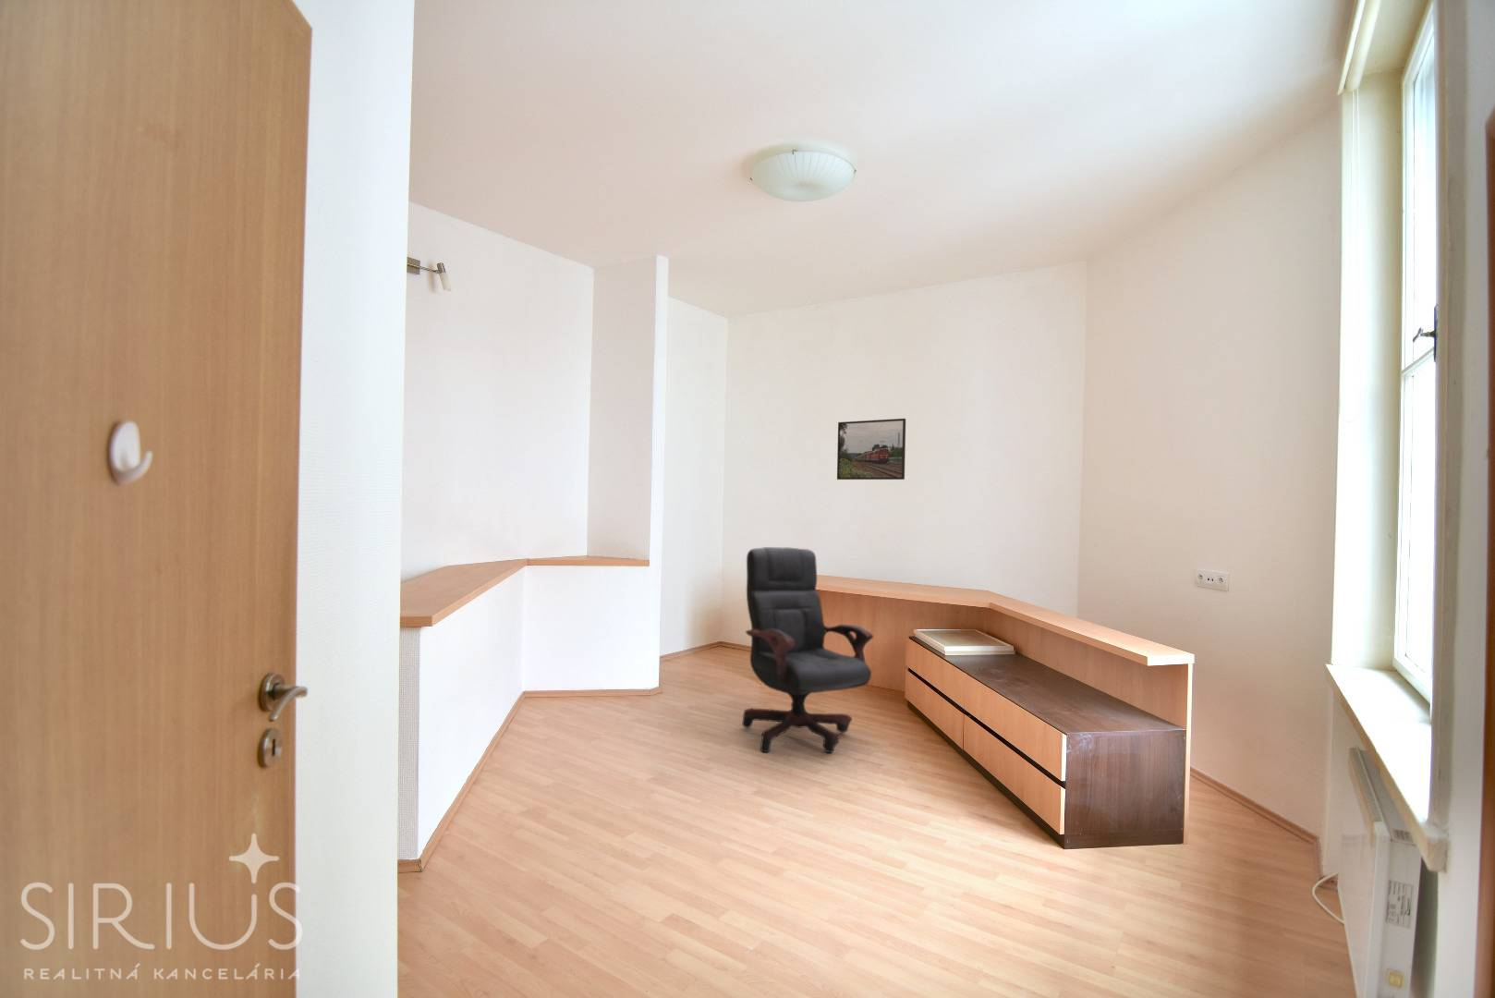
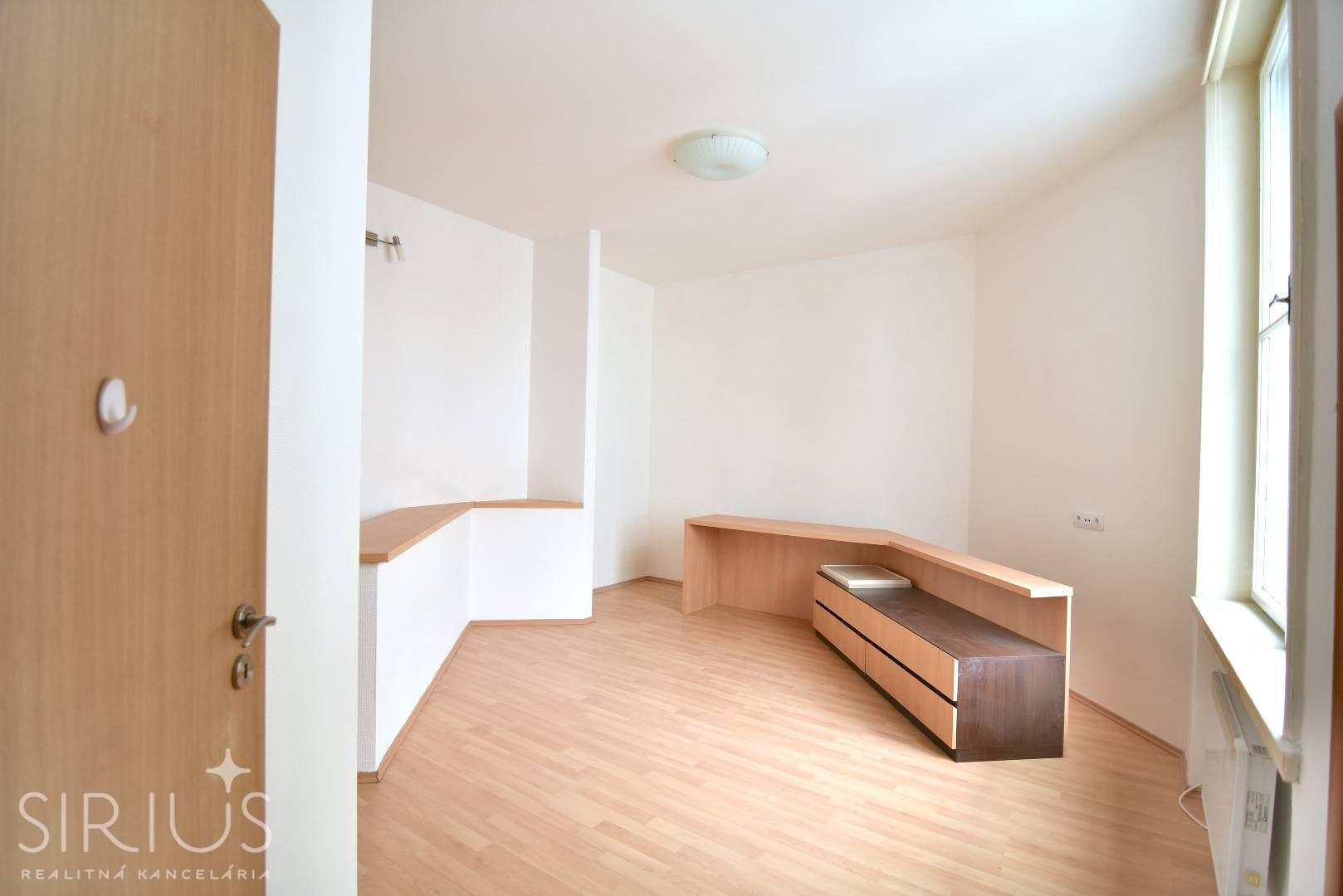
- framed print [836,418,906,480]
- office chair [741,546,874,754]
